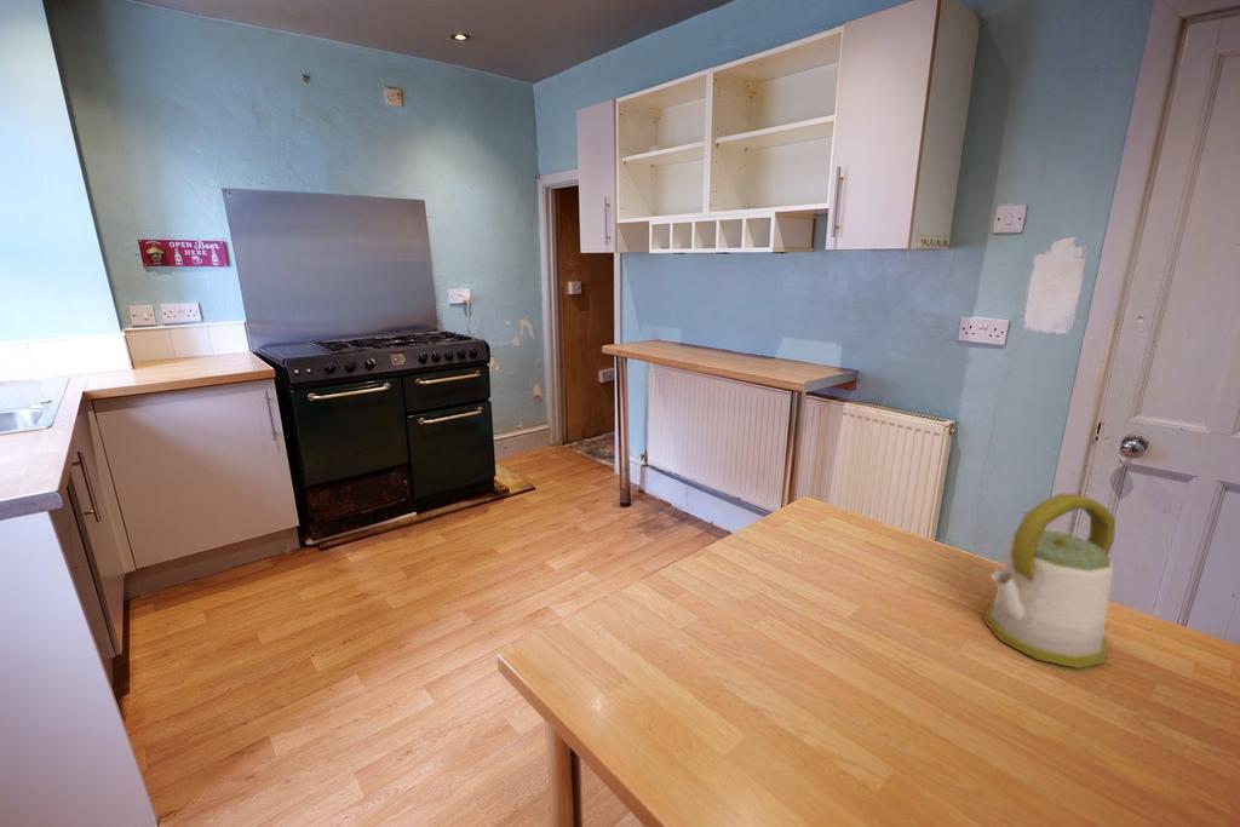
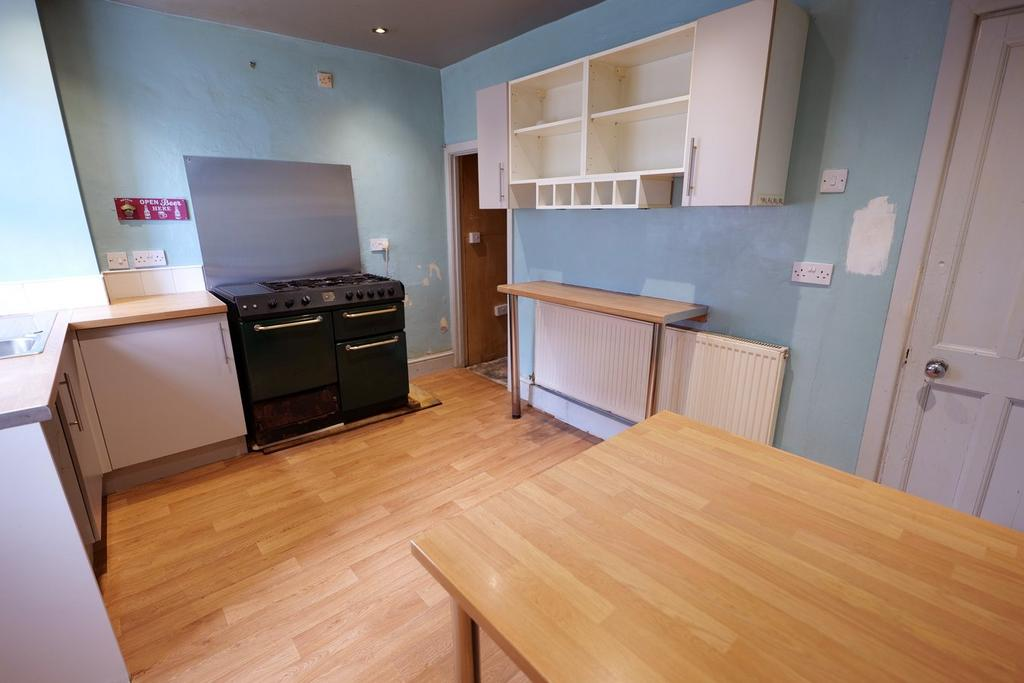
- kettle [983,493,1116,670]
